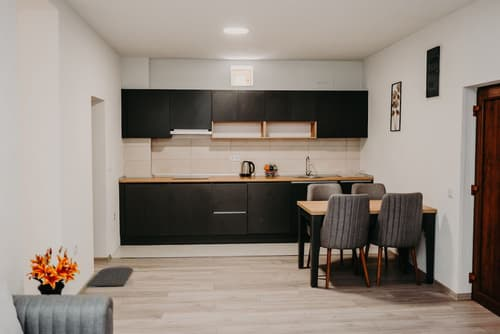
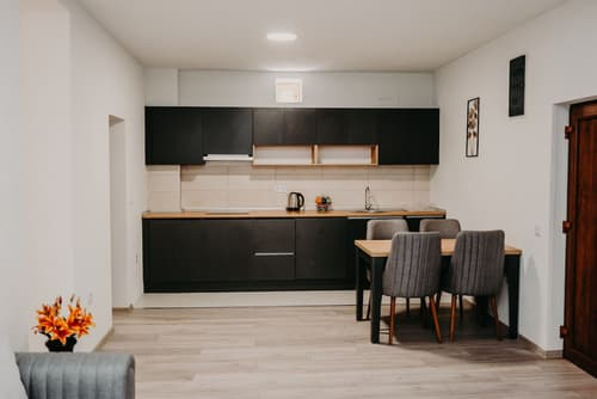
- door mat [86,265,134,287]
